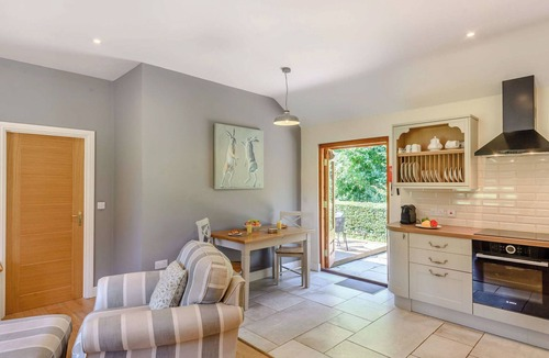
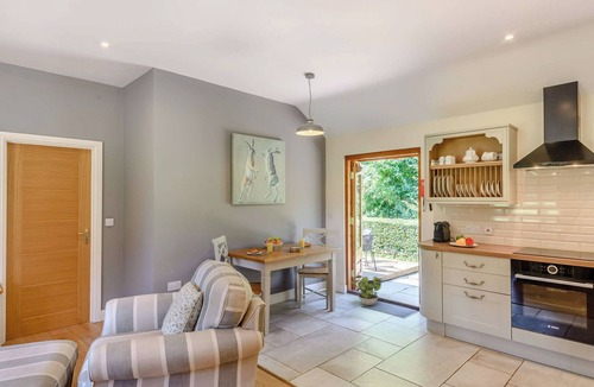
+ potted plant [349,274,383,306]
